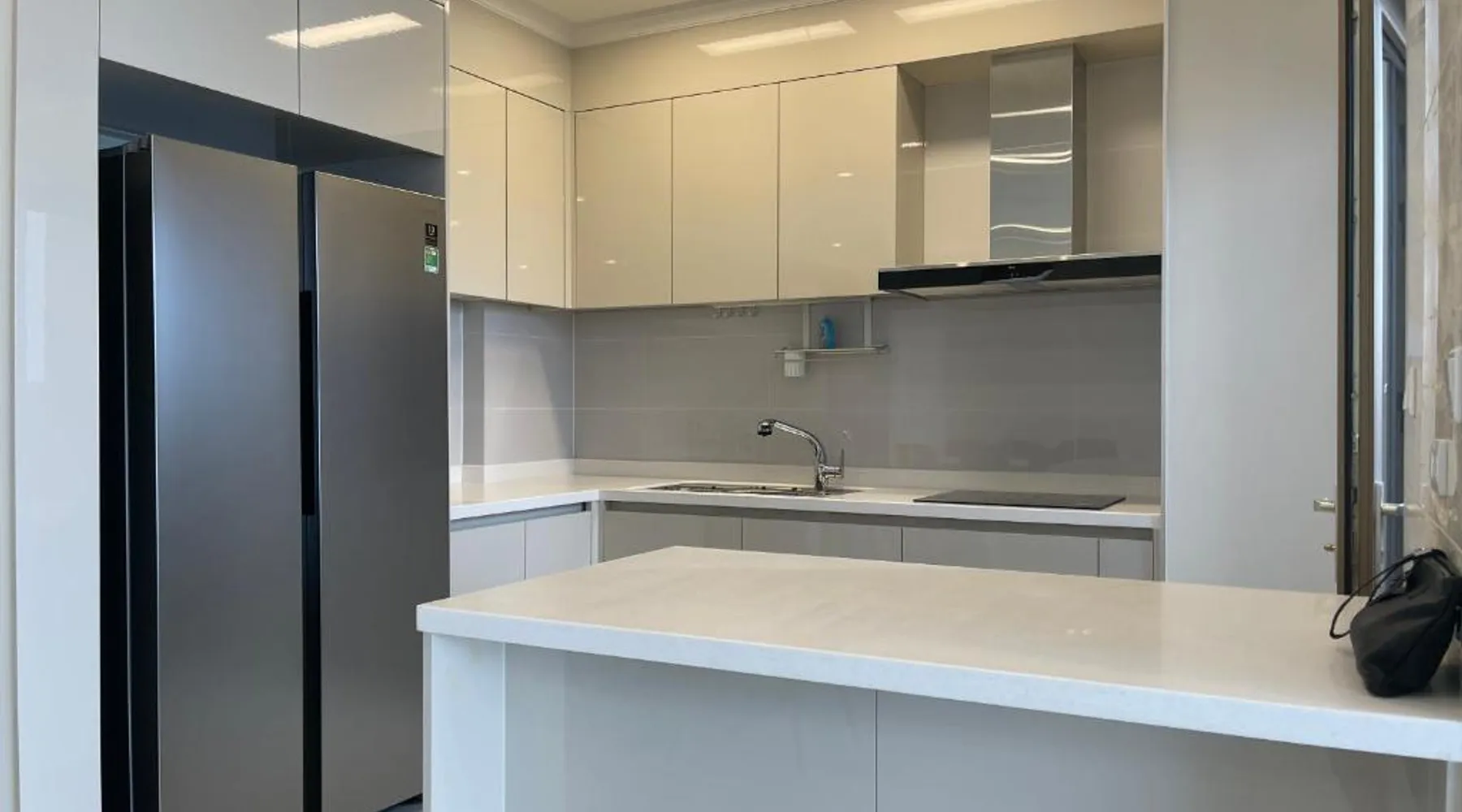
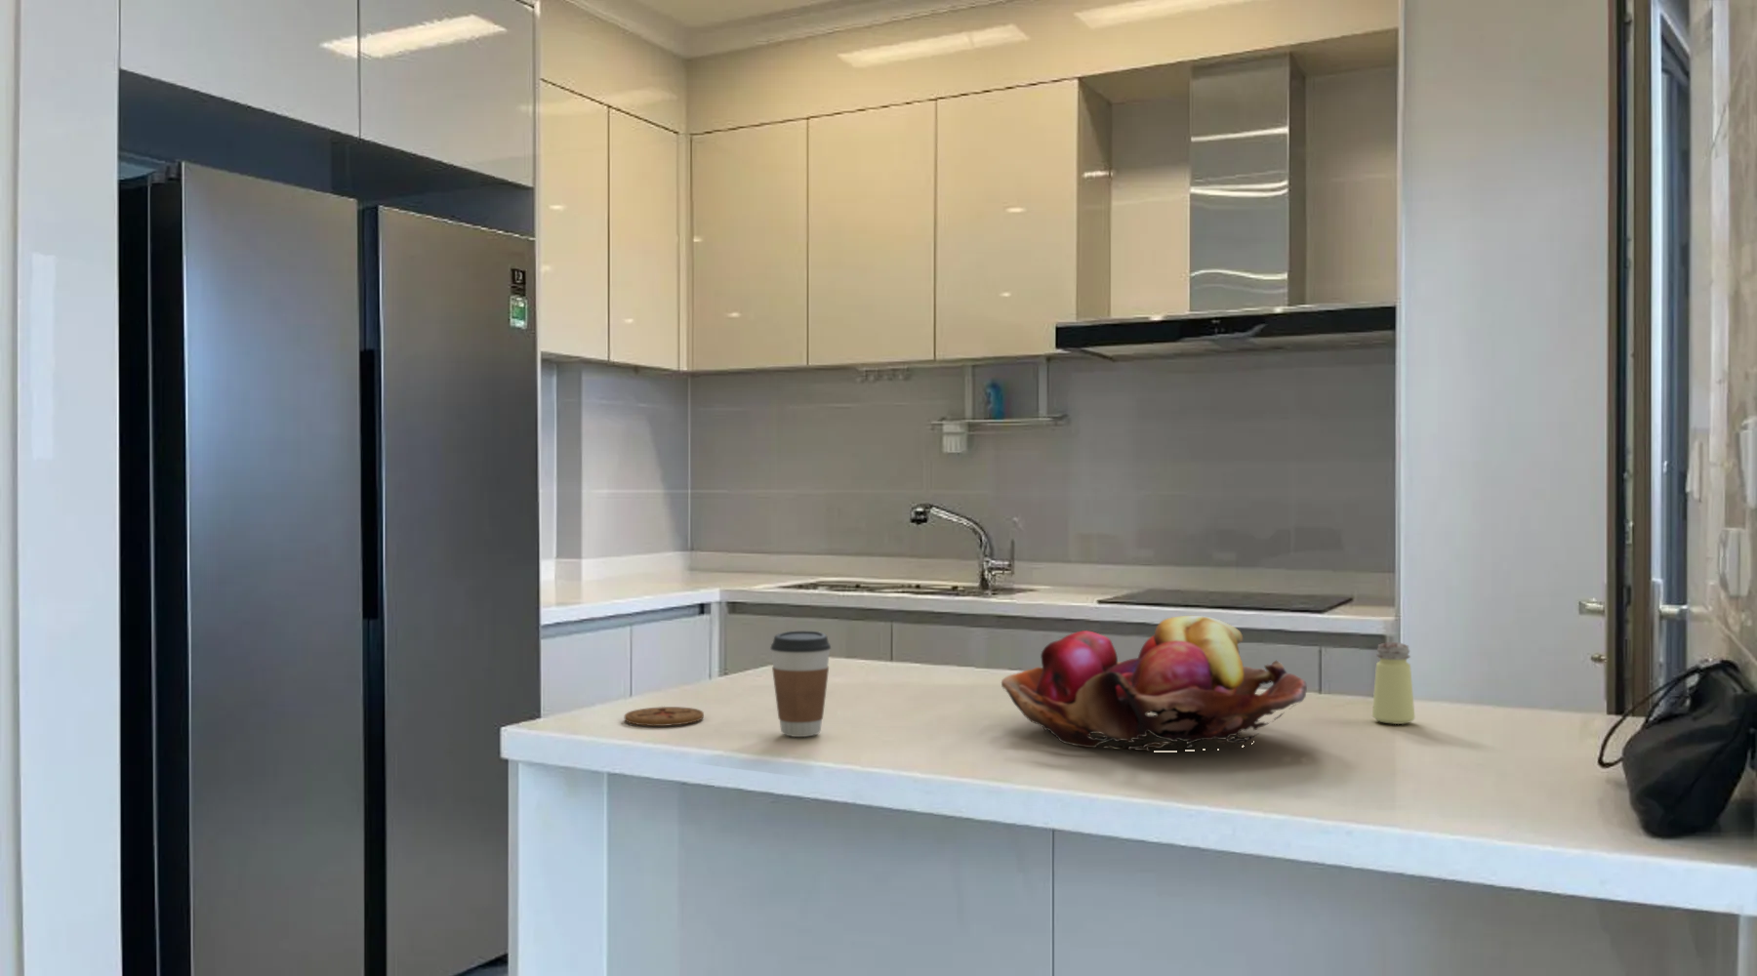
+ coffee cup [769,631,832,738]
+ coaster [624,706,704,727]
+ fruit basket [1001,615,1308,752]
+ saltshaker [1371,641,1417,725]
